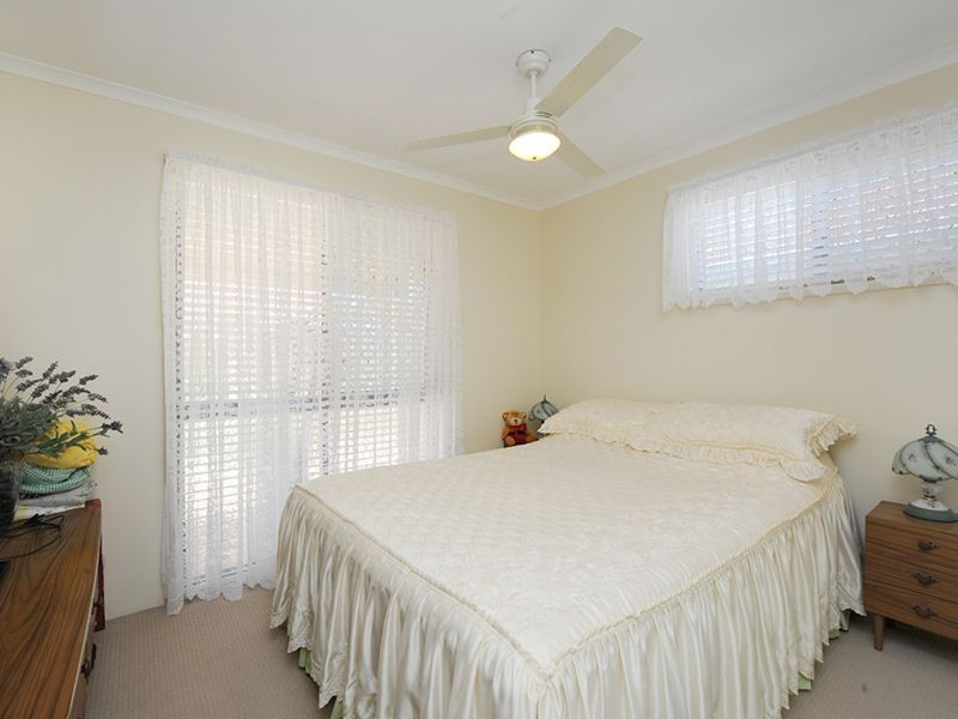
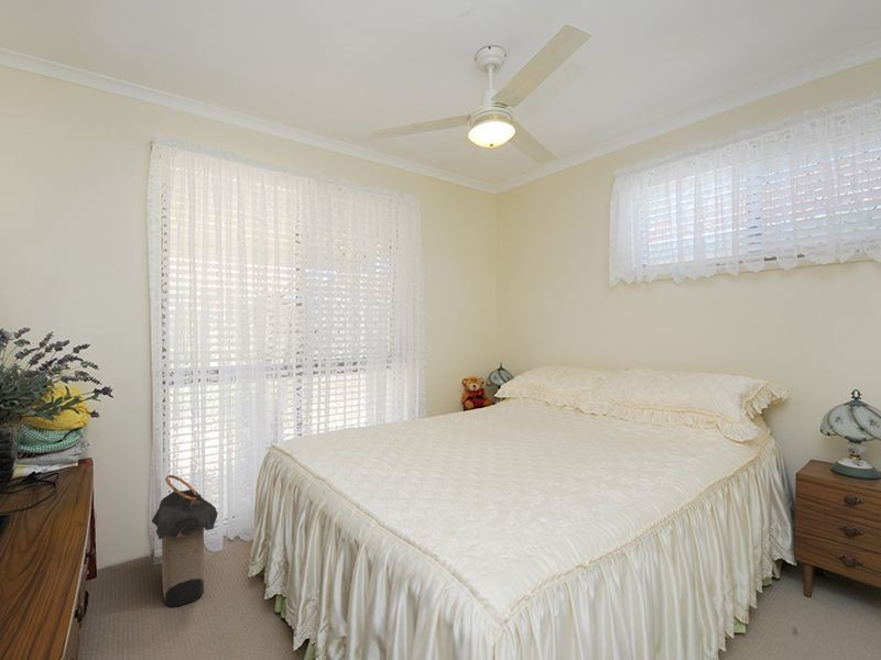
+ laundry hamper [151,474,219,608]
